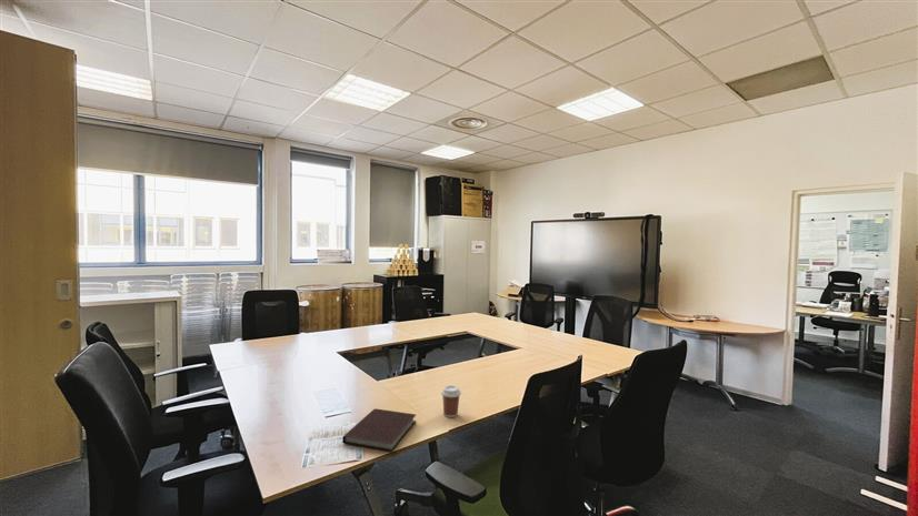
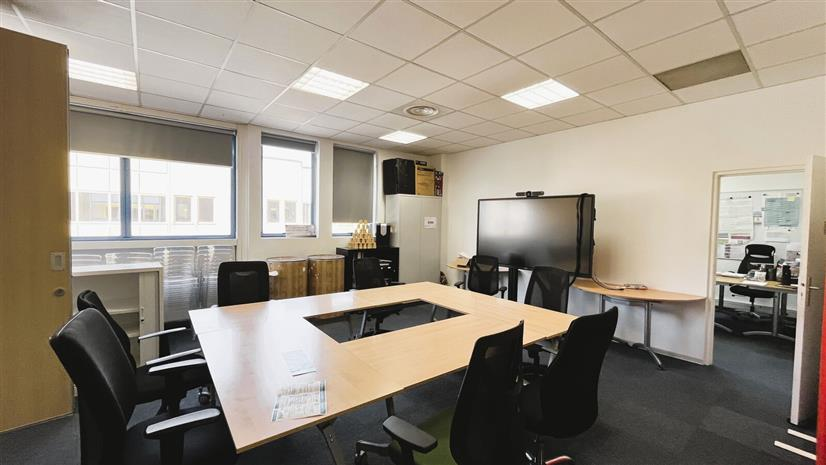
- coffee cup [440,384,462,418]
- notebook [341,407,417,453]
